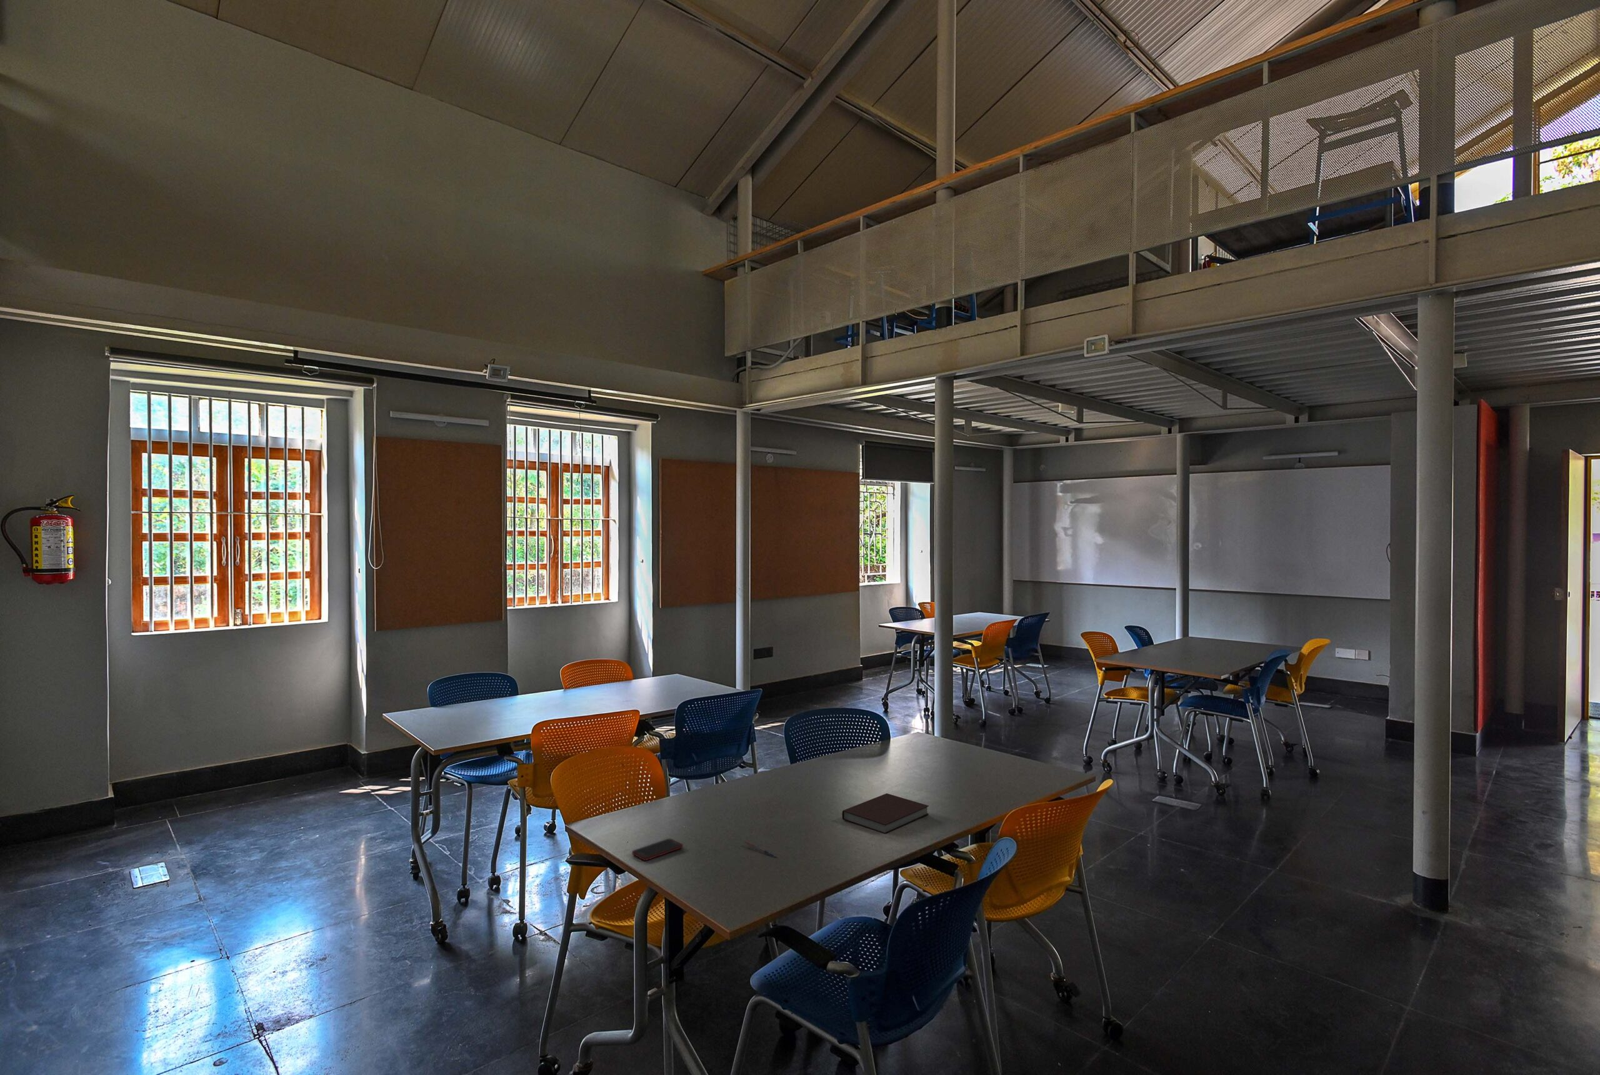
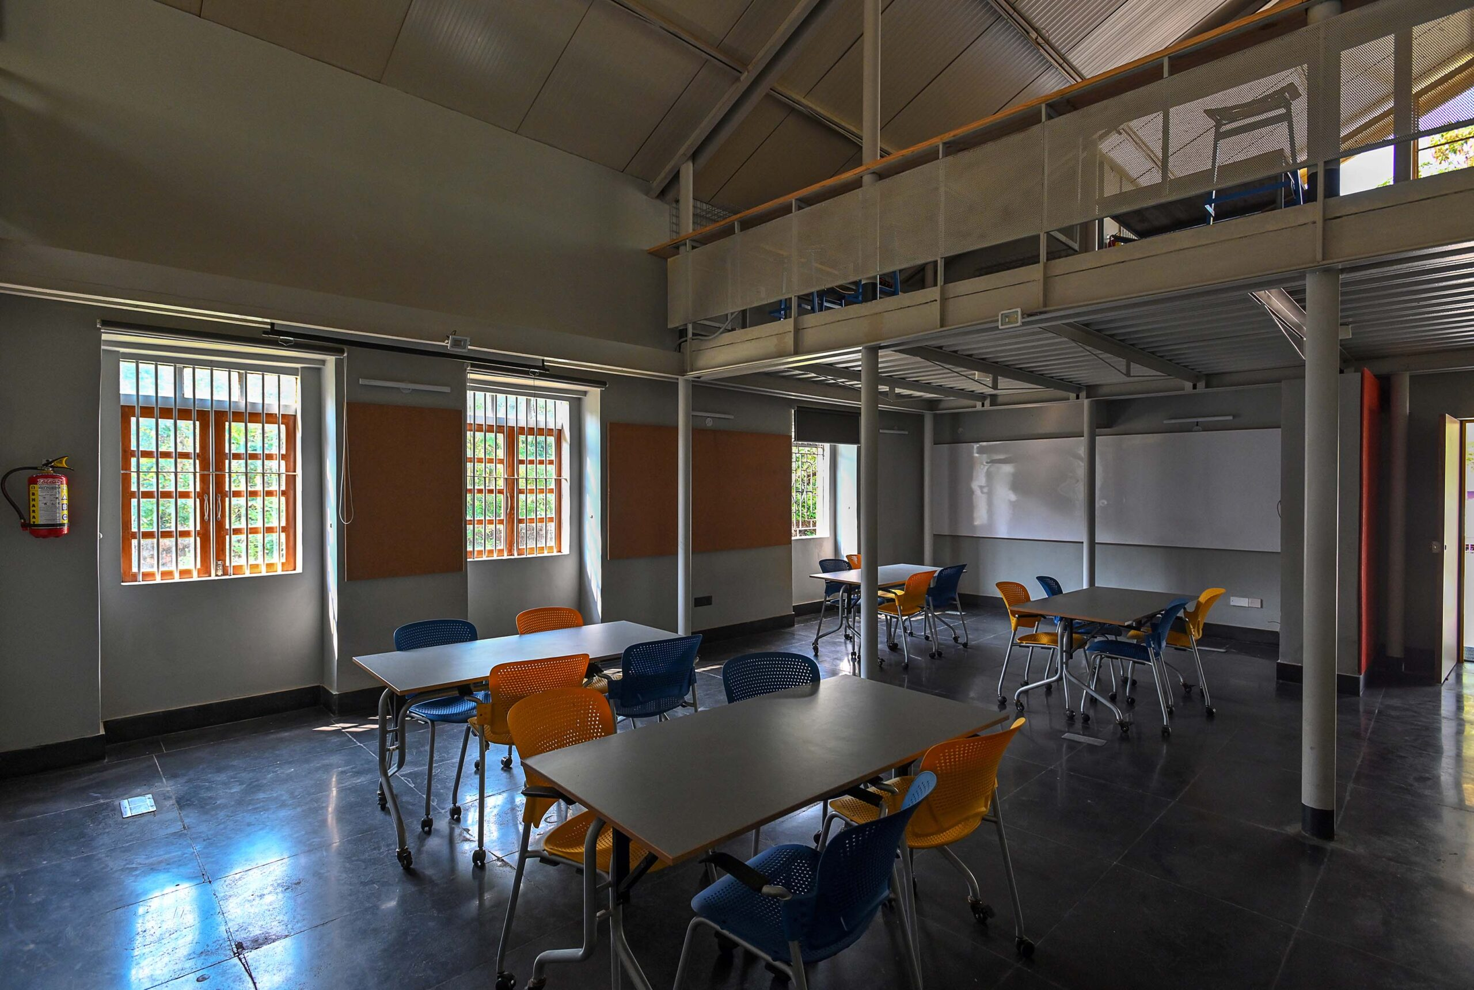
- notebook [841,793,930,834]
- pen [744,840,777,858]
- cell phone [631,839,684,861]
